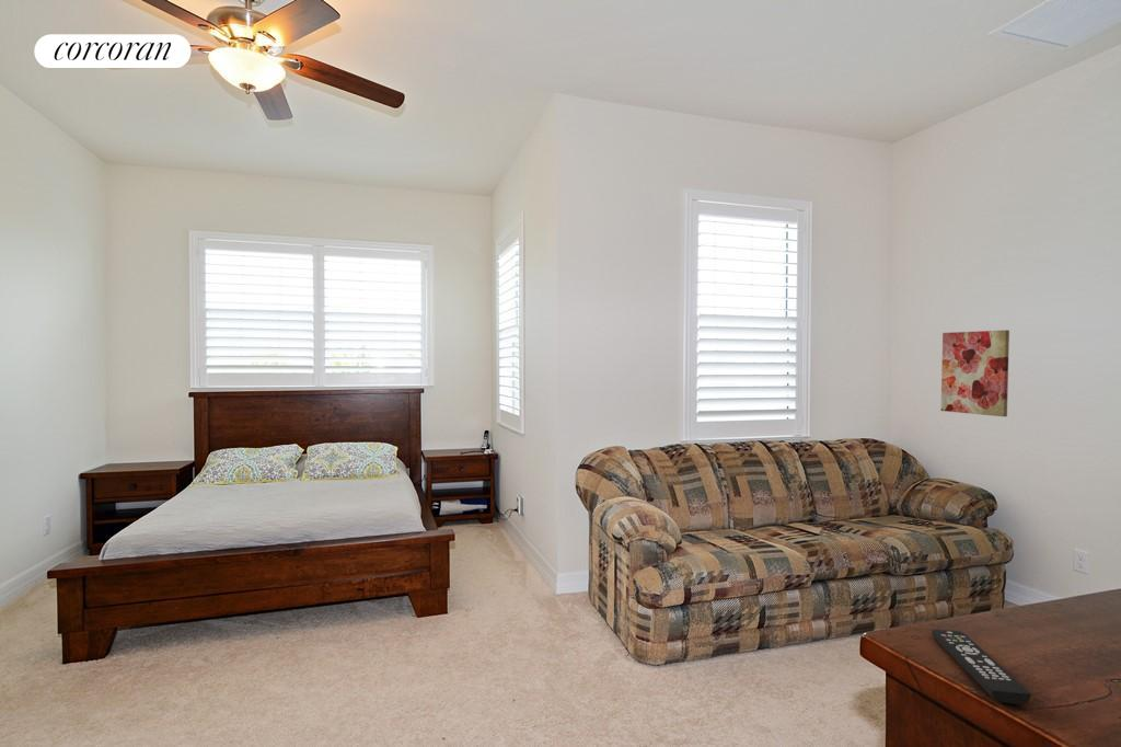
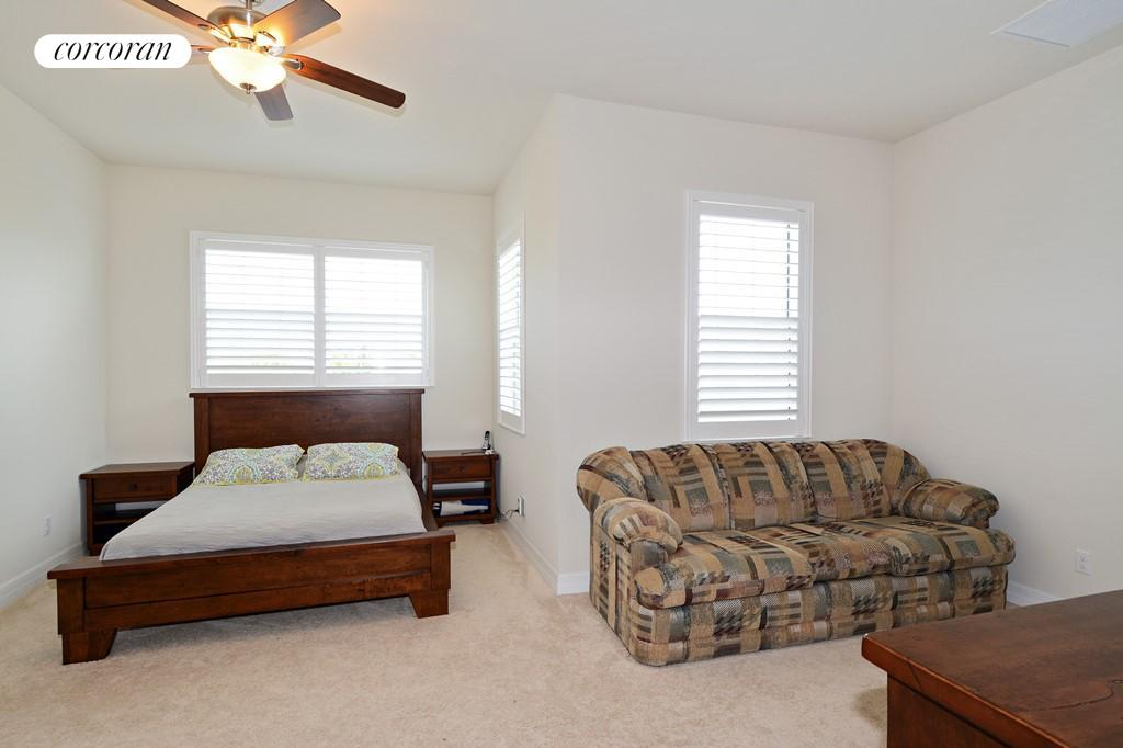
- remote control [931,629,1032,705]
- wall art [940,329,1010,417]
